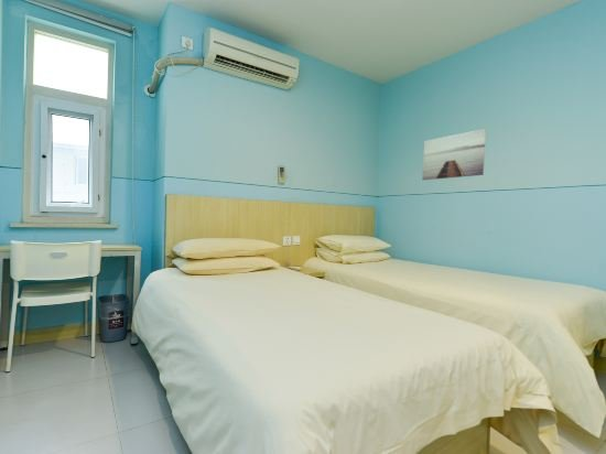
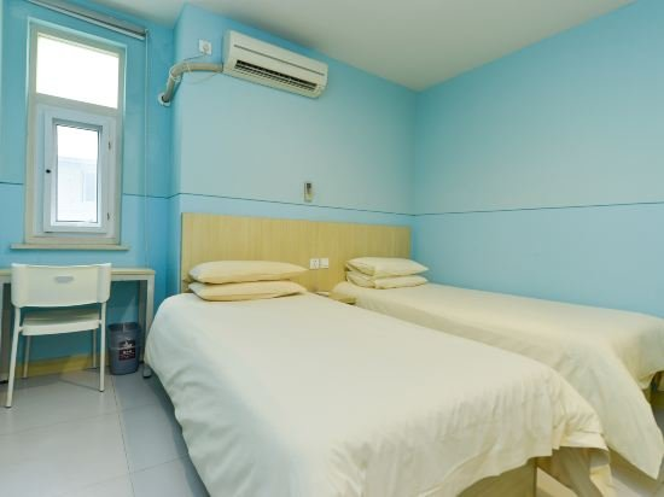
- wall art [421,128,487,181]
